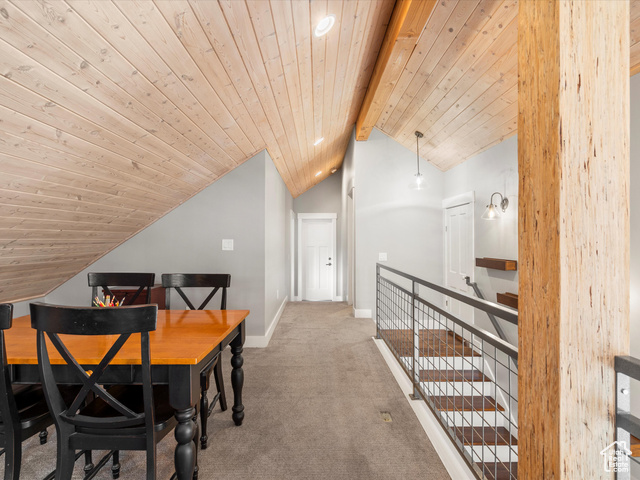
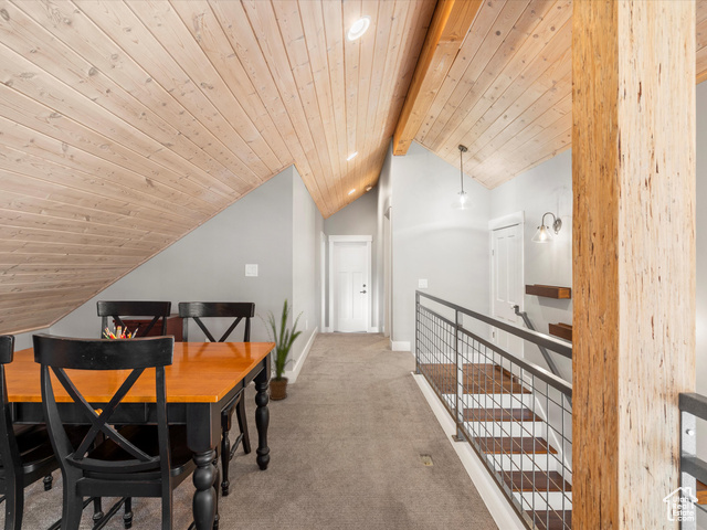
+ house plant [254,297,304,401]
